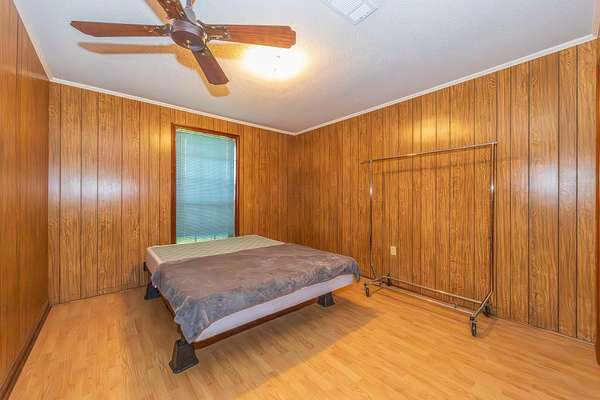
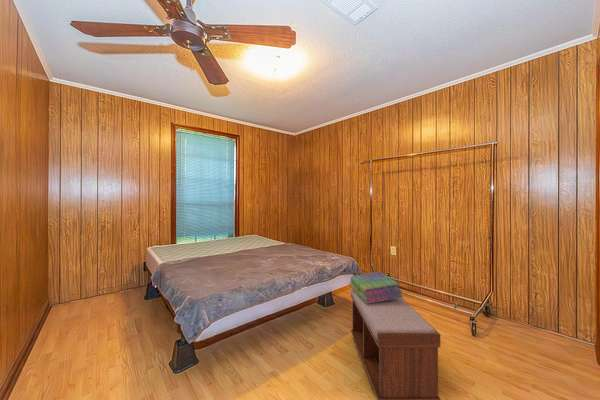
+ stack of books [349,271,404,303]
+ bench [349,287,442,400]
